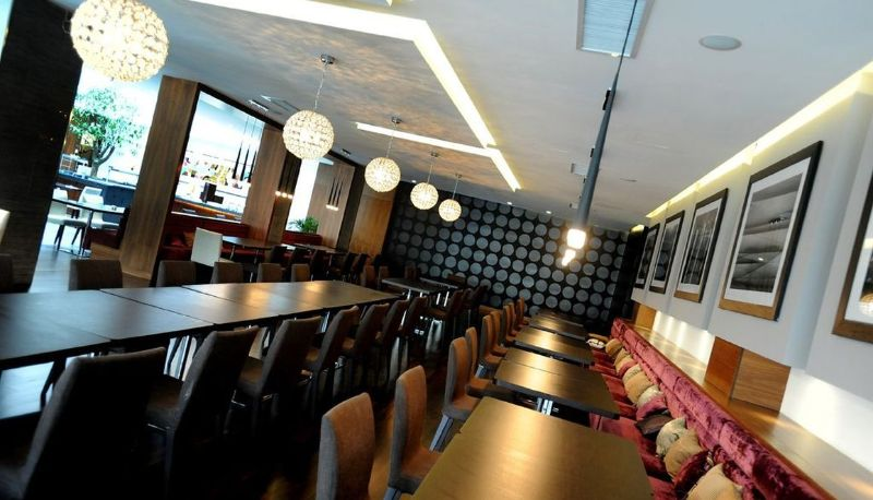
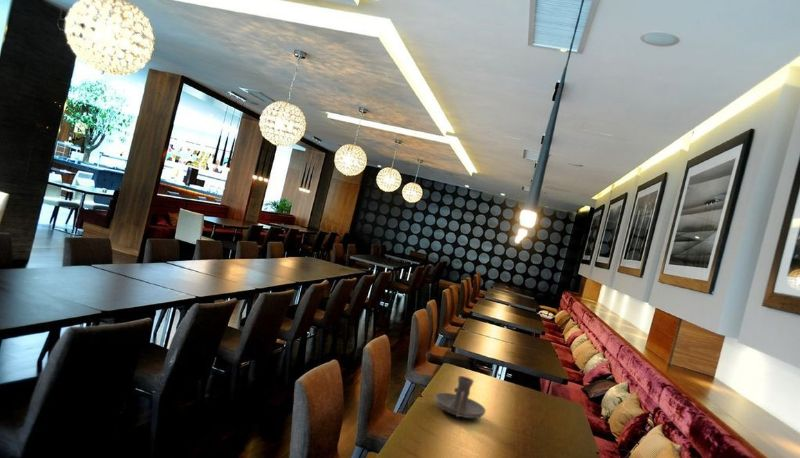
+ candle holder [434,375,487,419]
